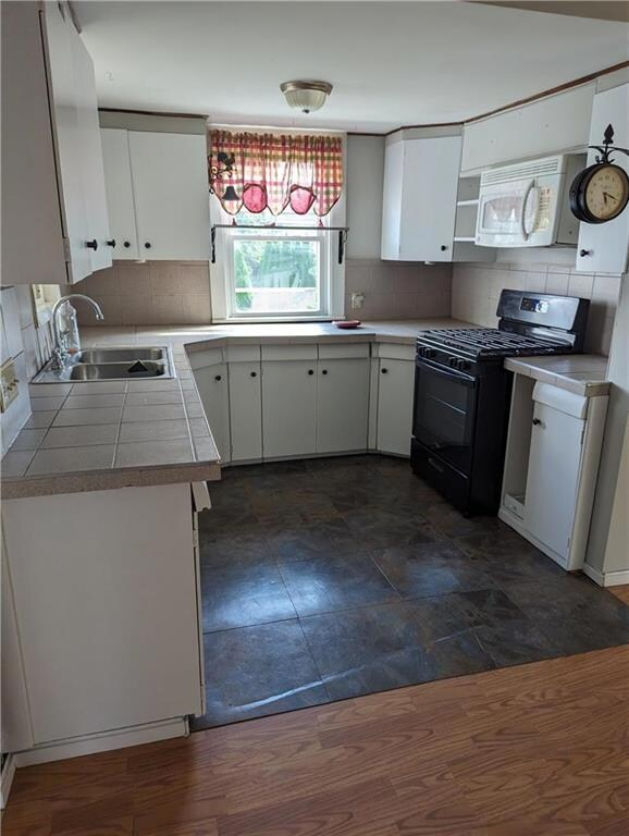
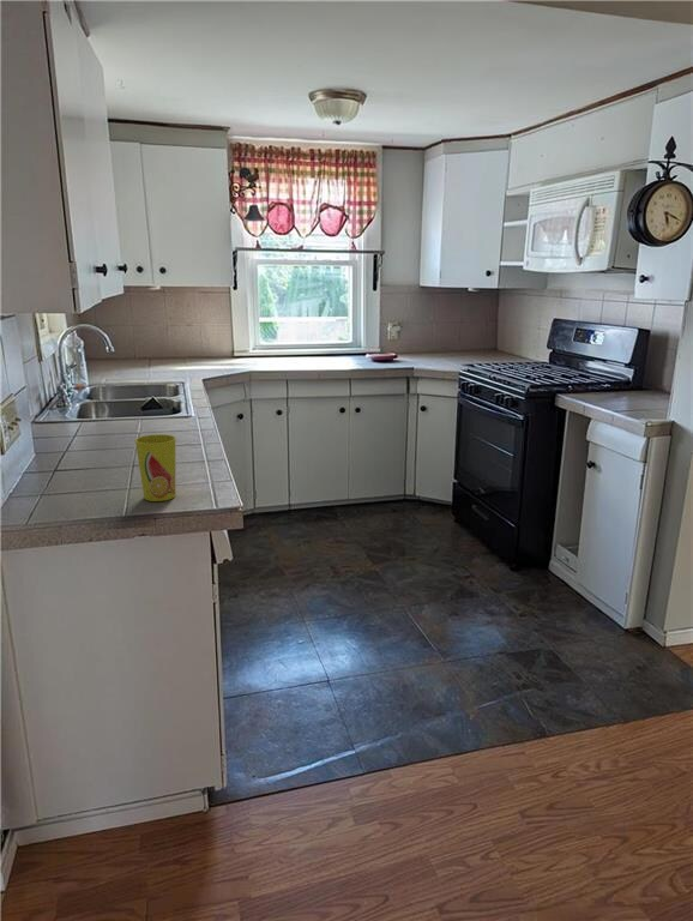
+ cup [134,433,177,502]
